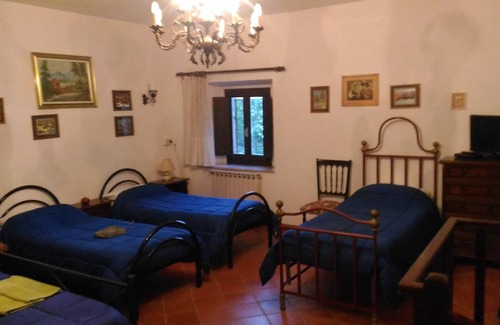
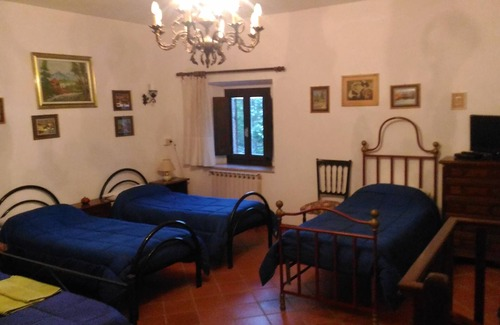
- tote bag [93,220,135,239]
